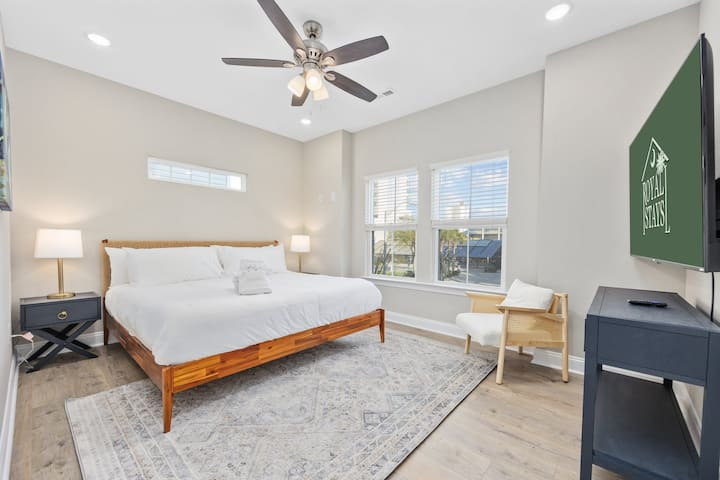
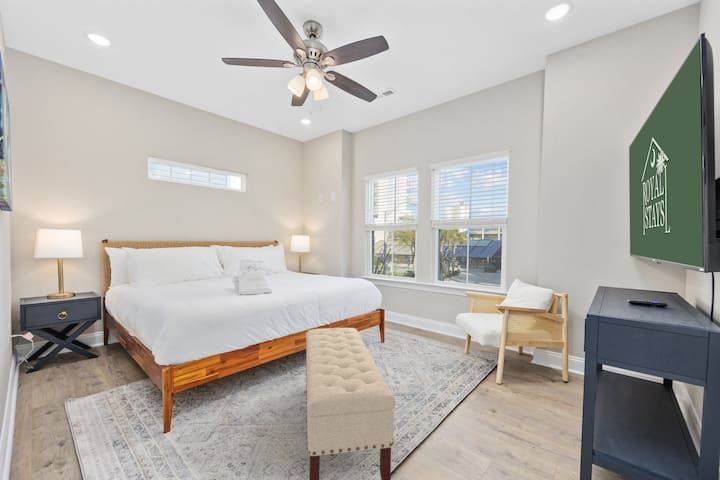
+ bench [305,327,396,480]
